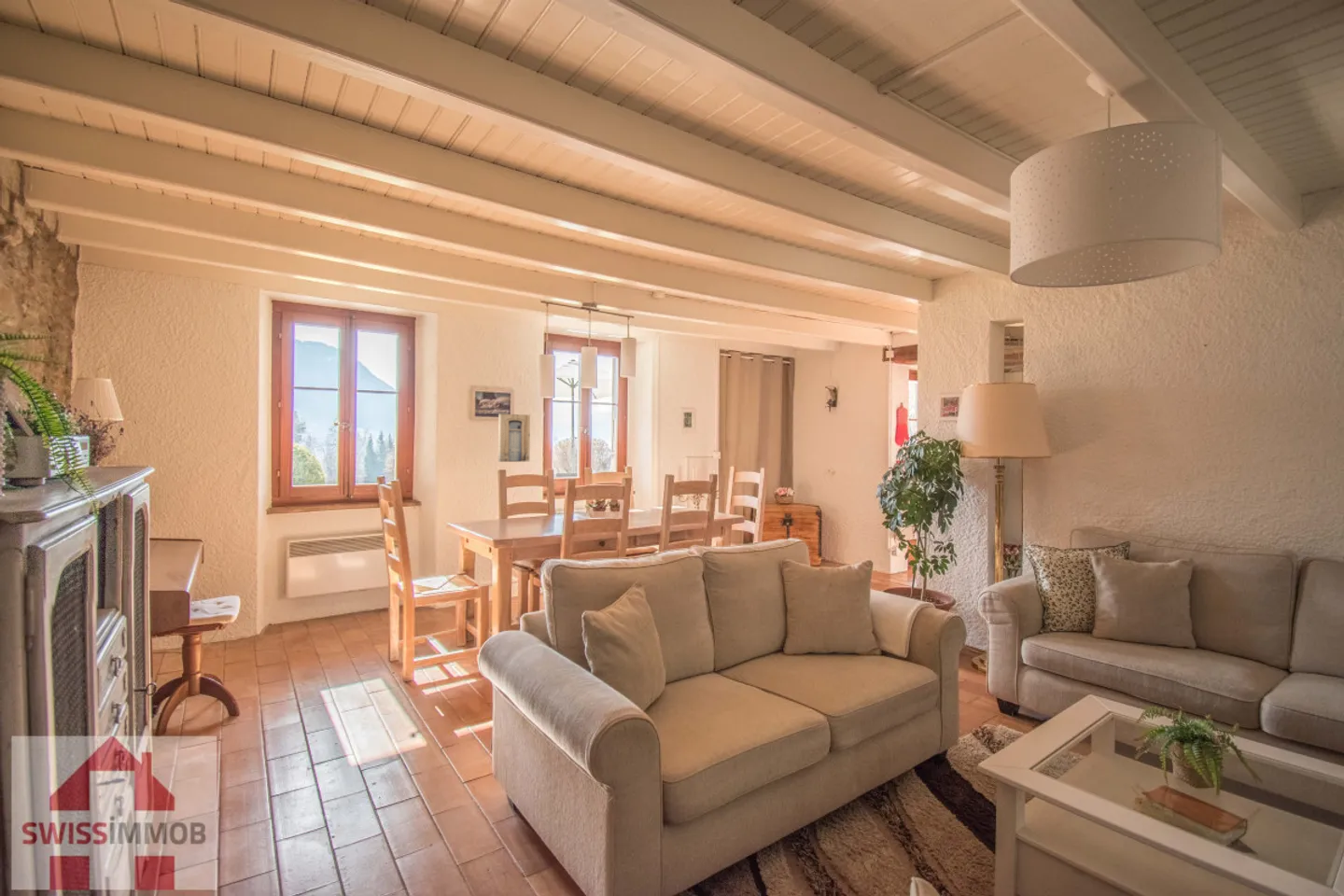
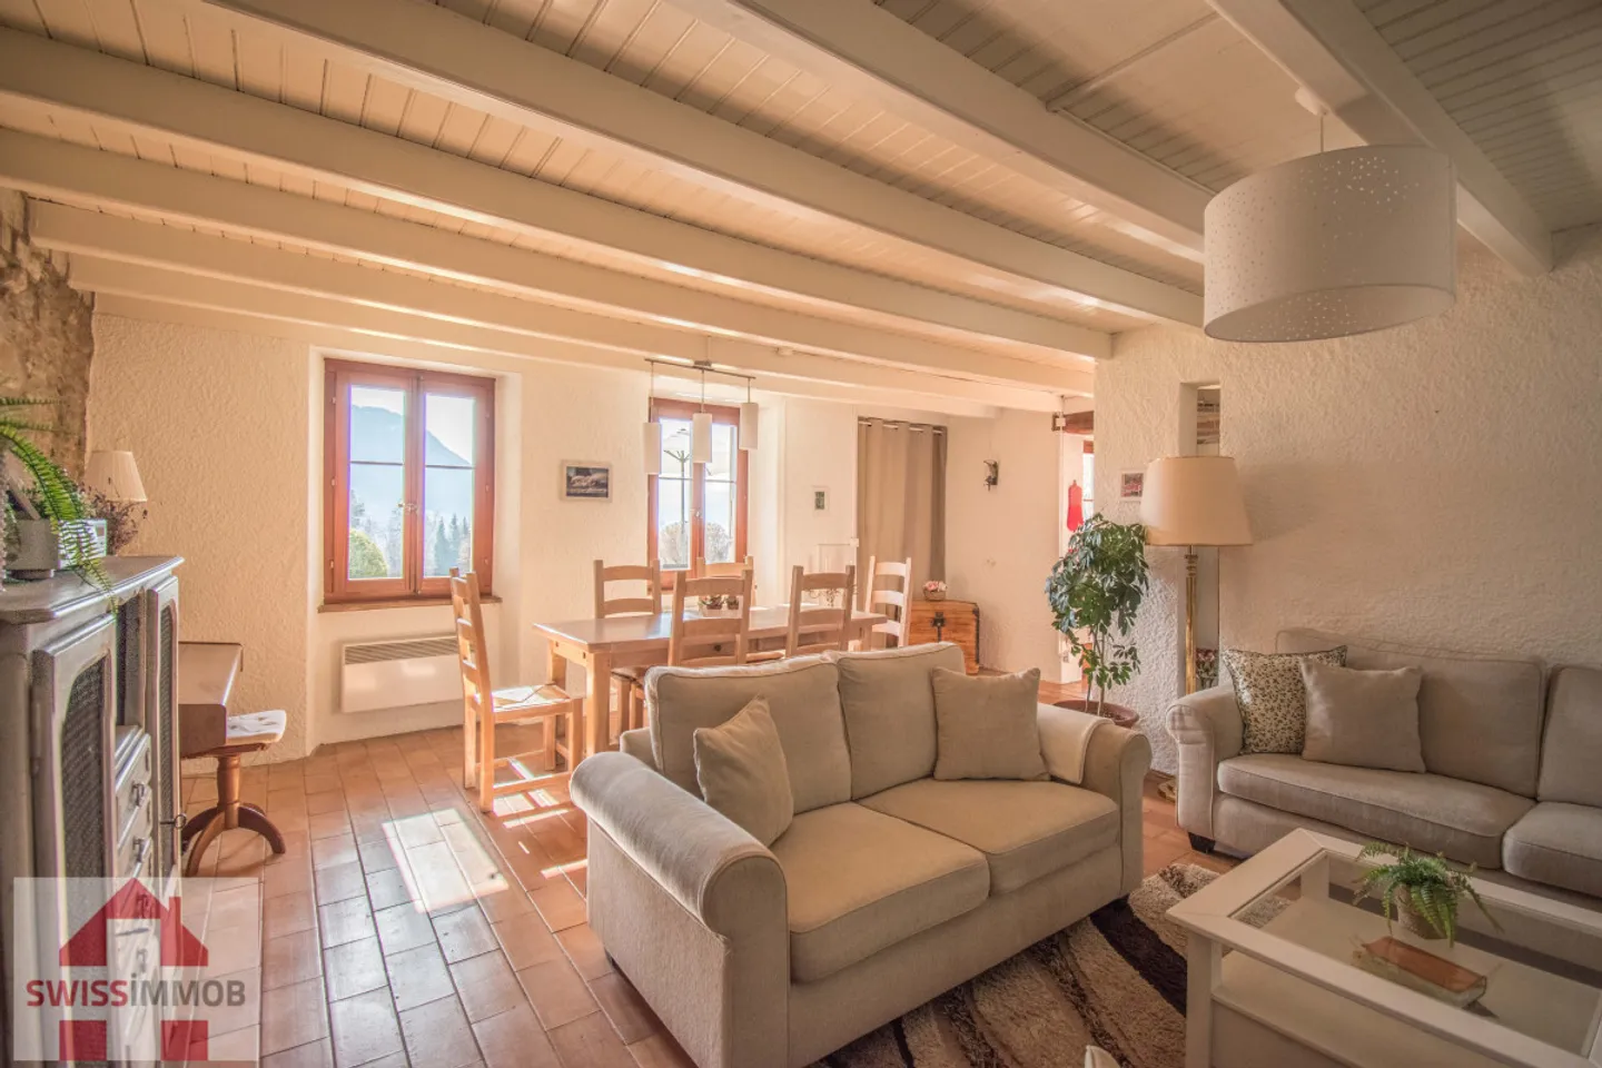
- wall art [497,413,531,463]
